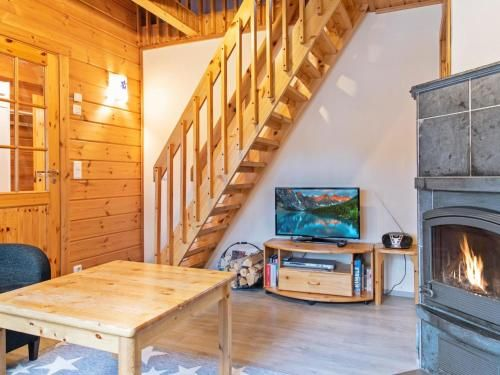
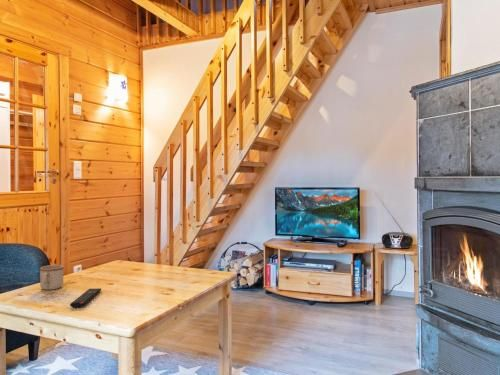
+ mug [39,264,64,291]
+ remote control [69,287,102,309]
